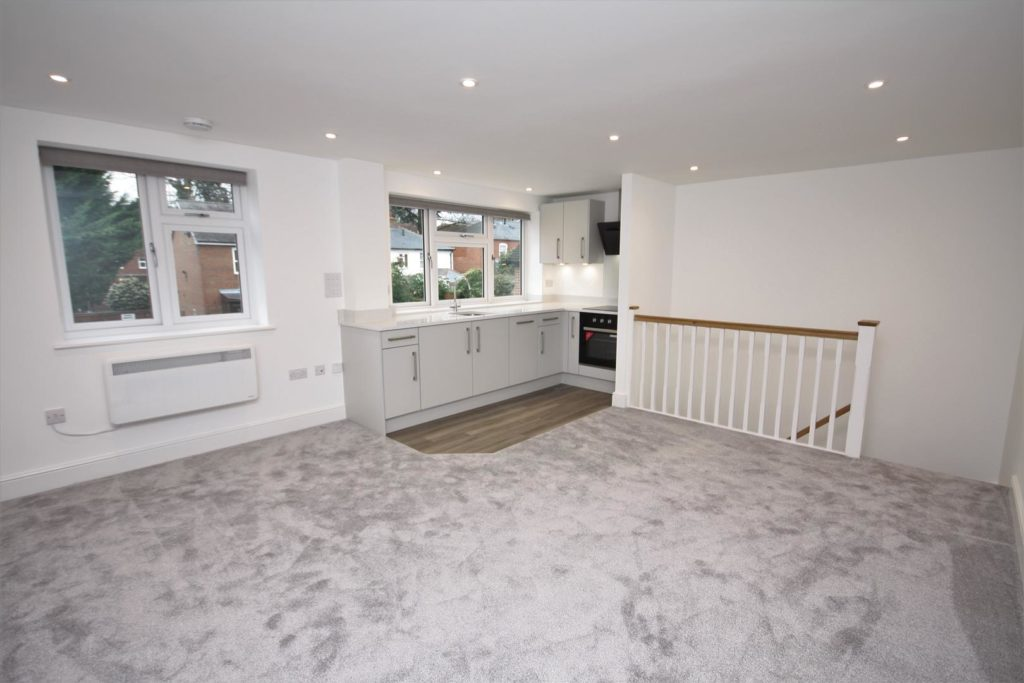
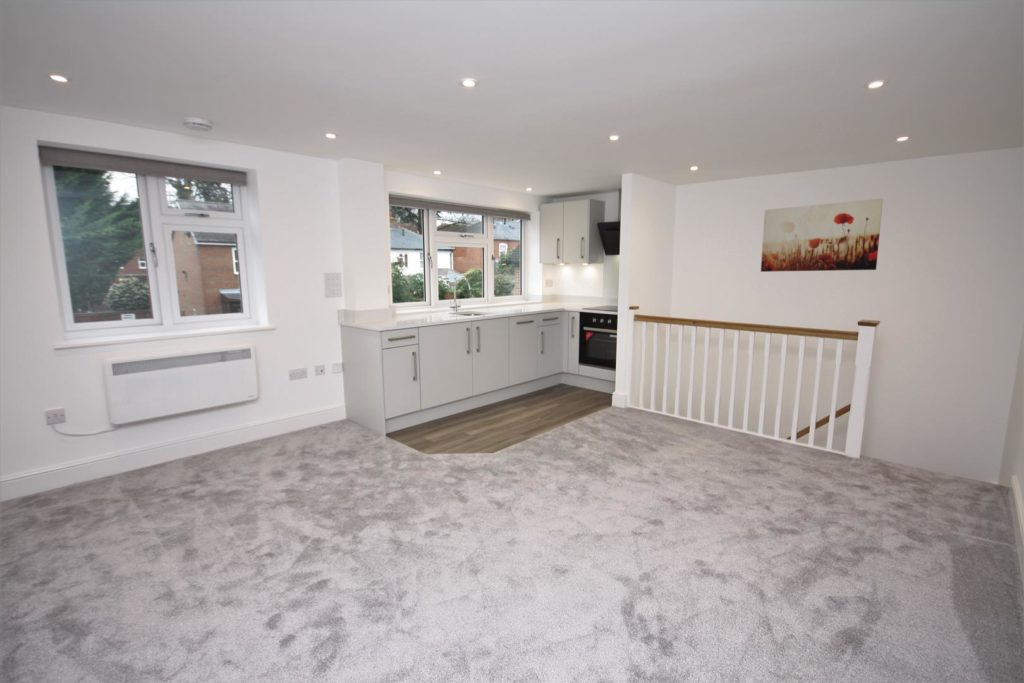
+ wall art [760,198,884,273]
